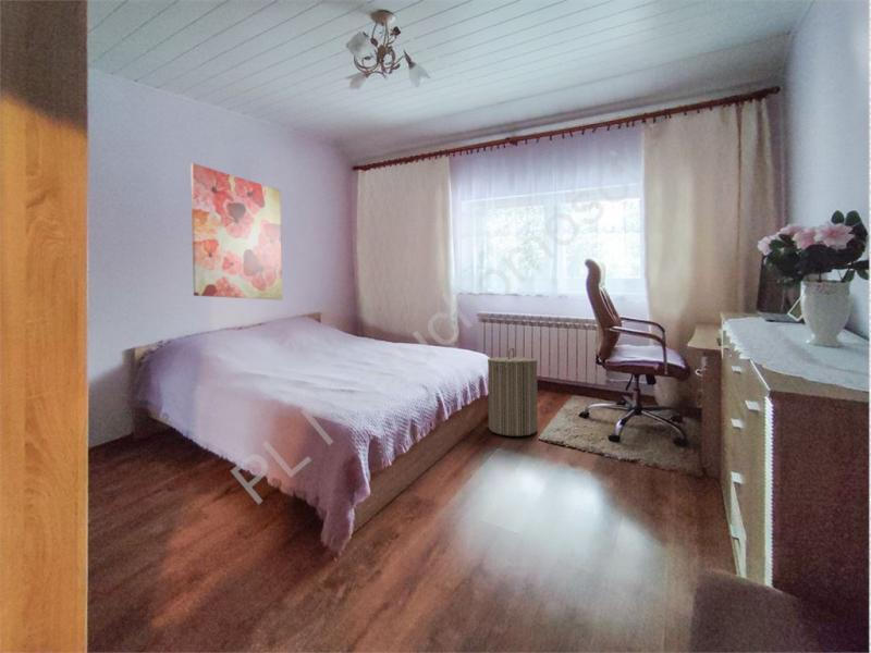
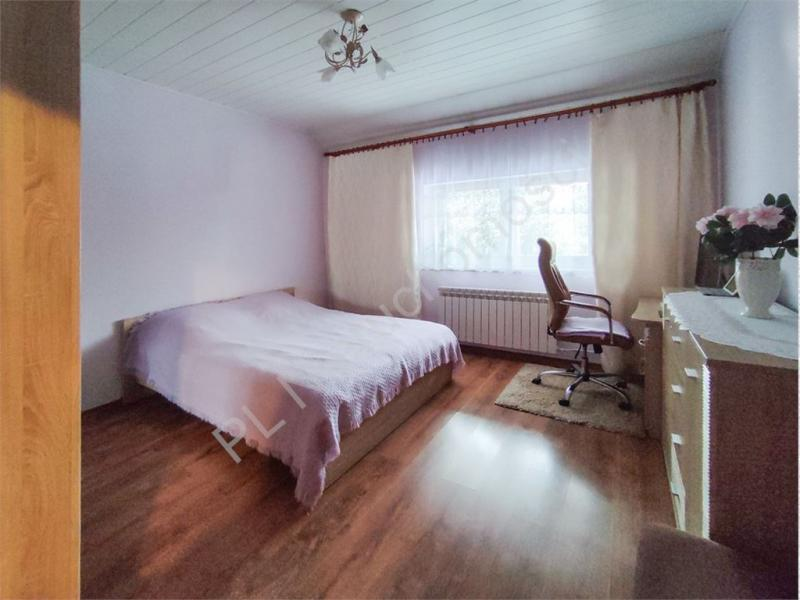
- wall art [189,162,283,300]
- laundry hamper [487,347,539,438]
